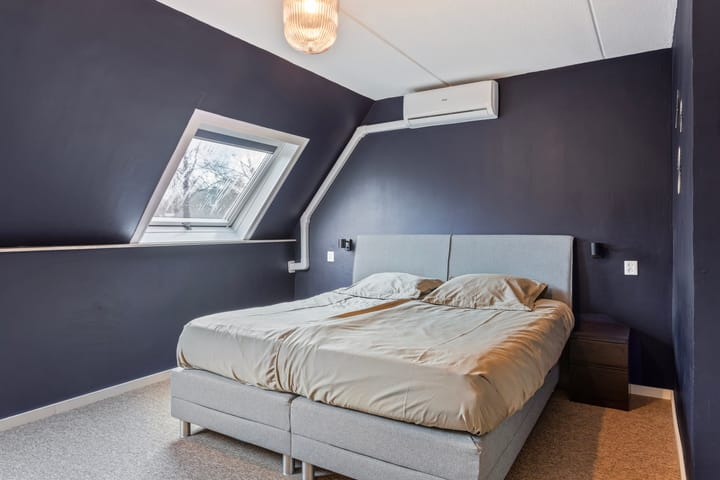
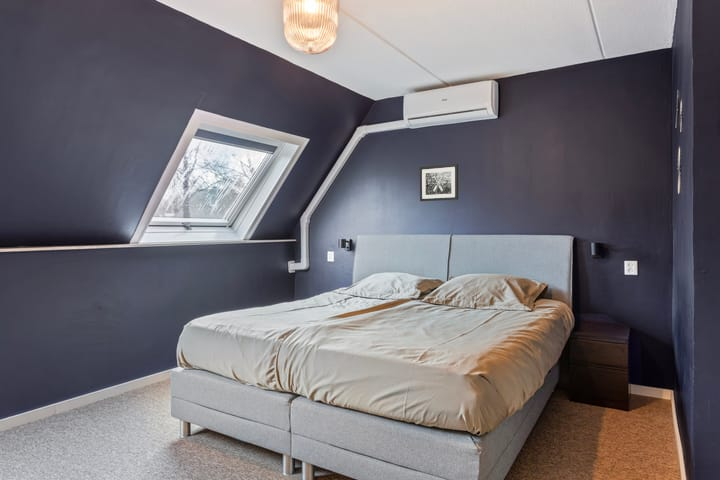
+ wall art [419,163,459,202]
